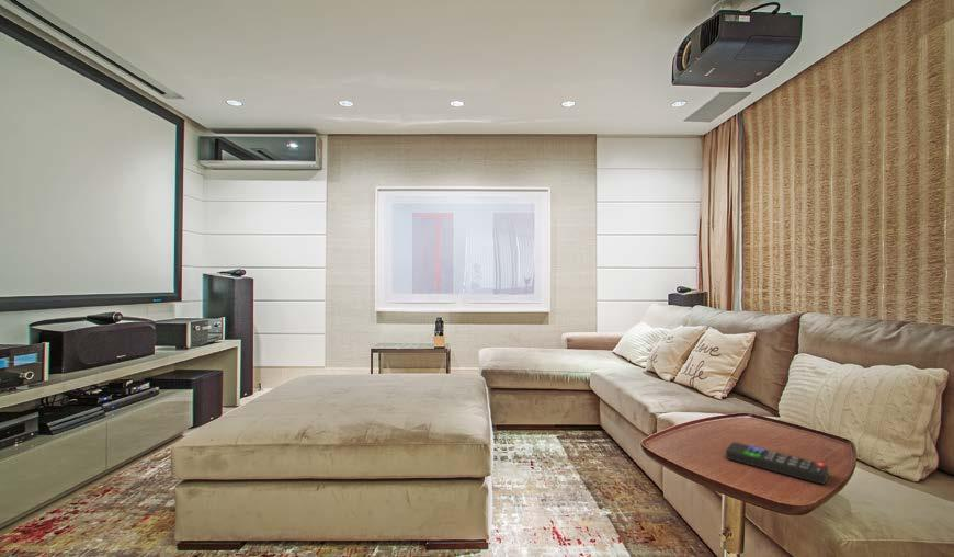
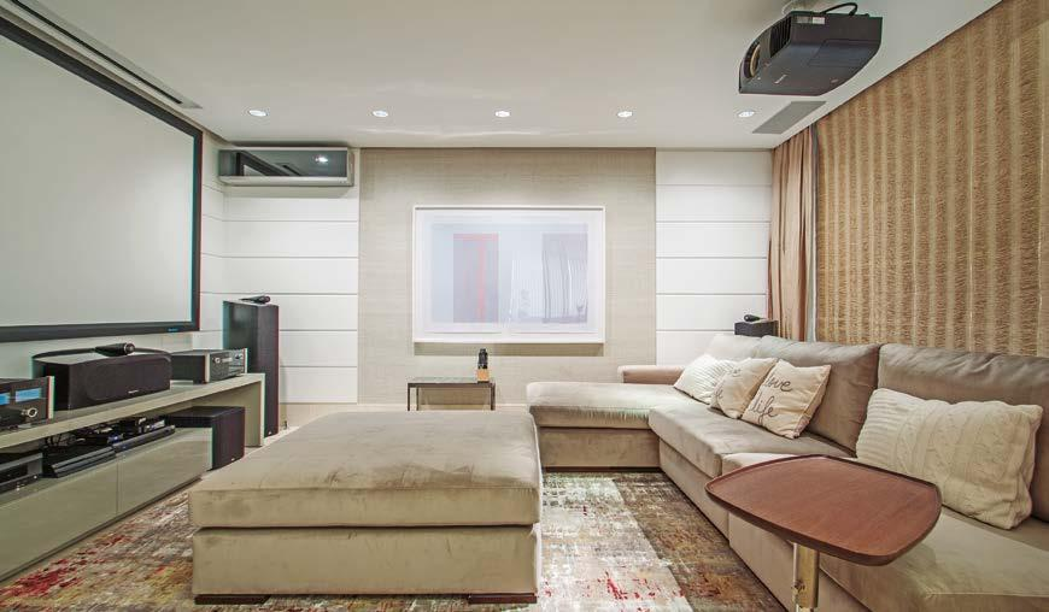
- remote control [725,441,829,486]
